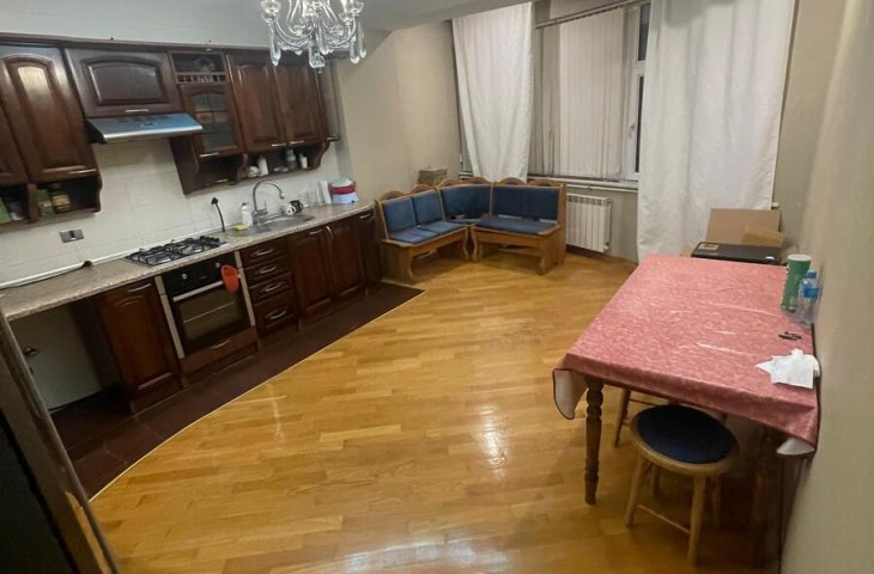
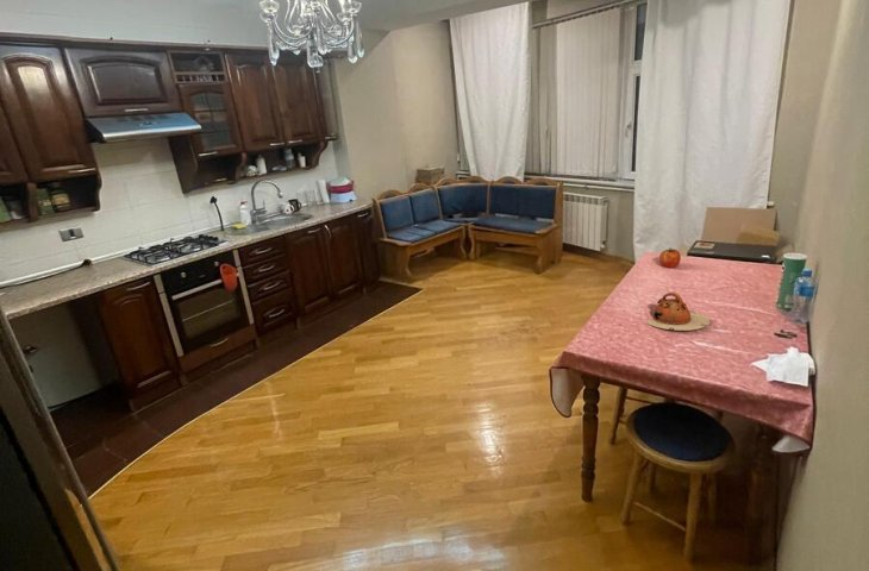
+ teapot [644,291,711,332]
+ fruit [658,246,682,269]
